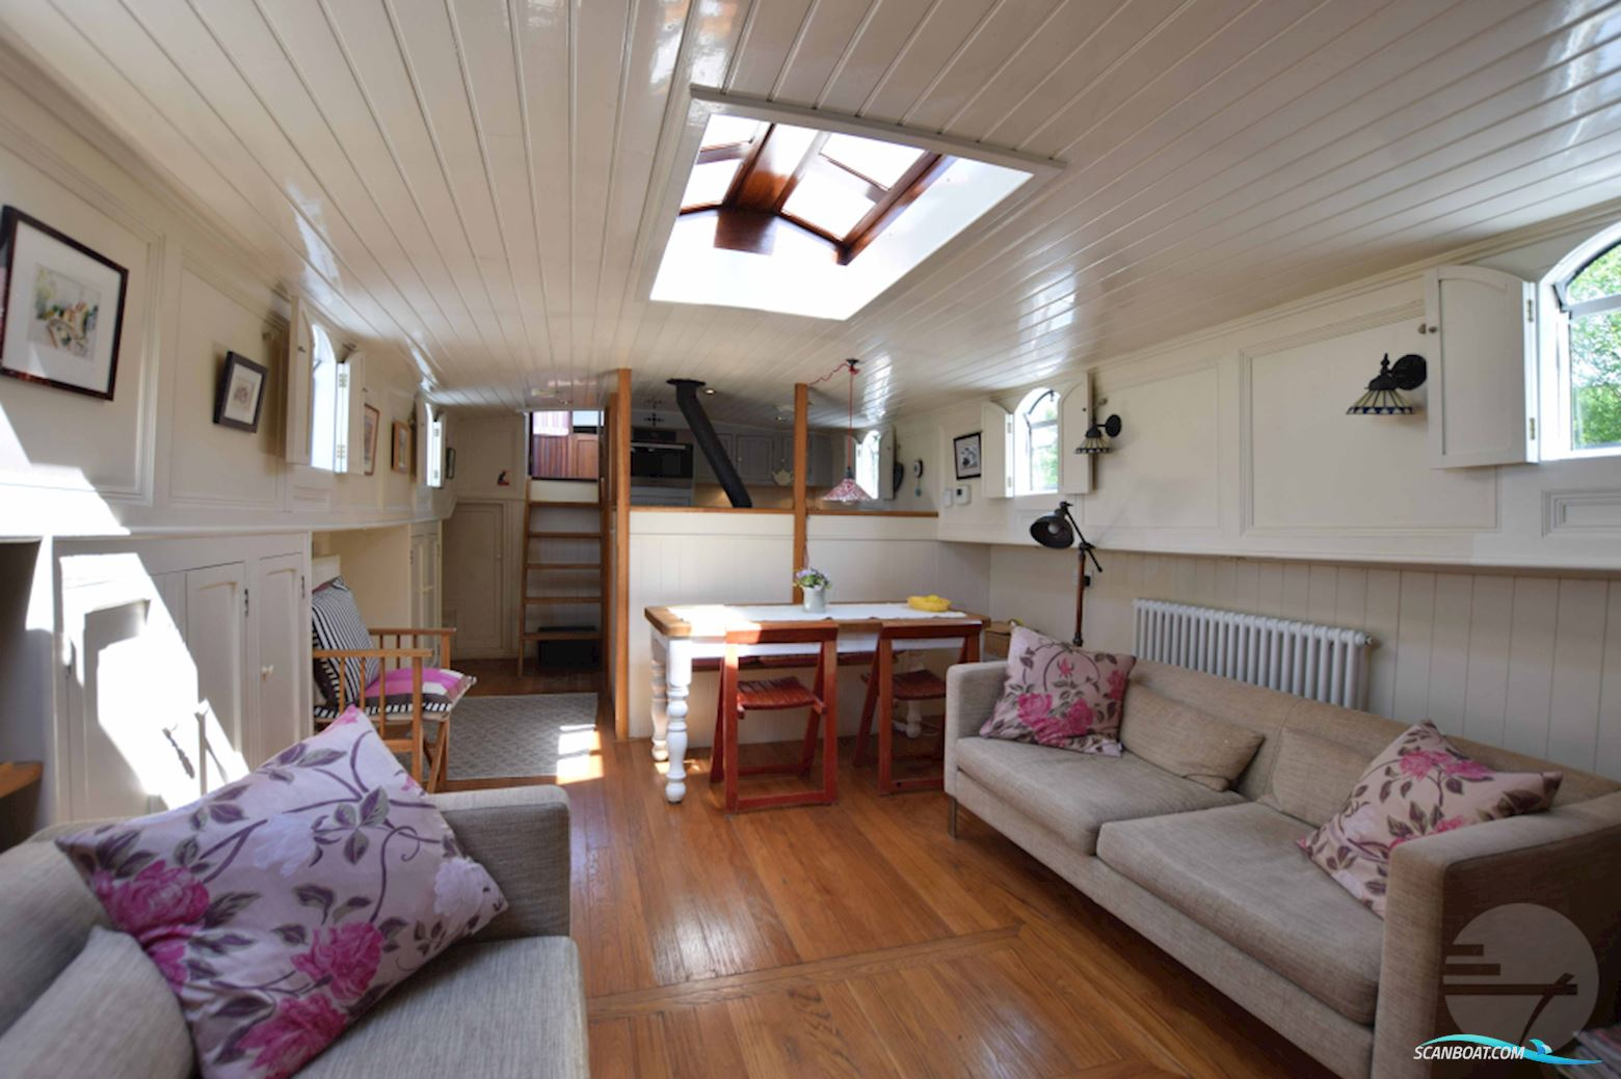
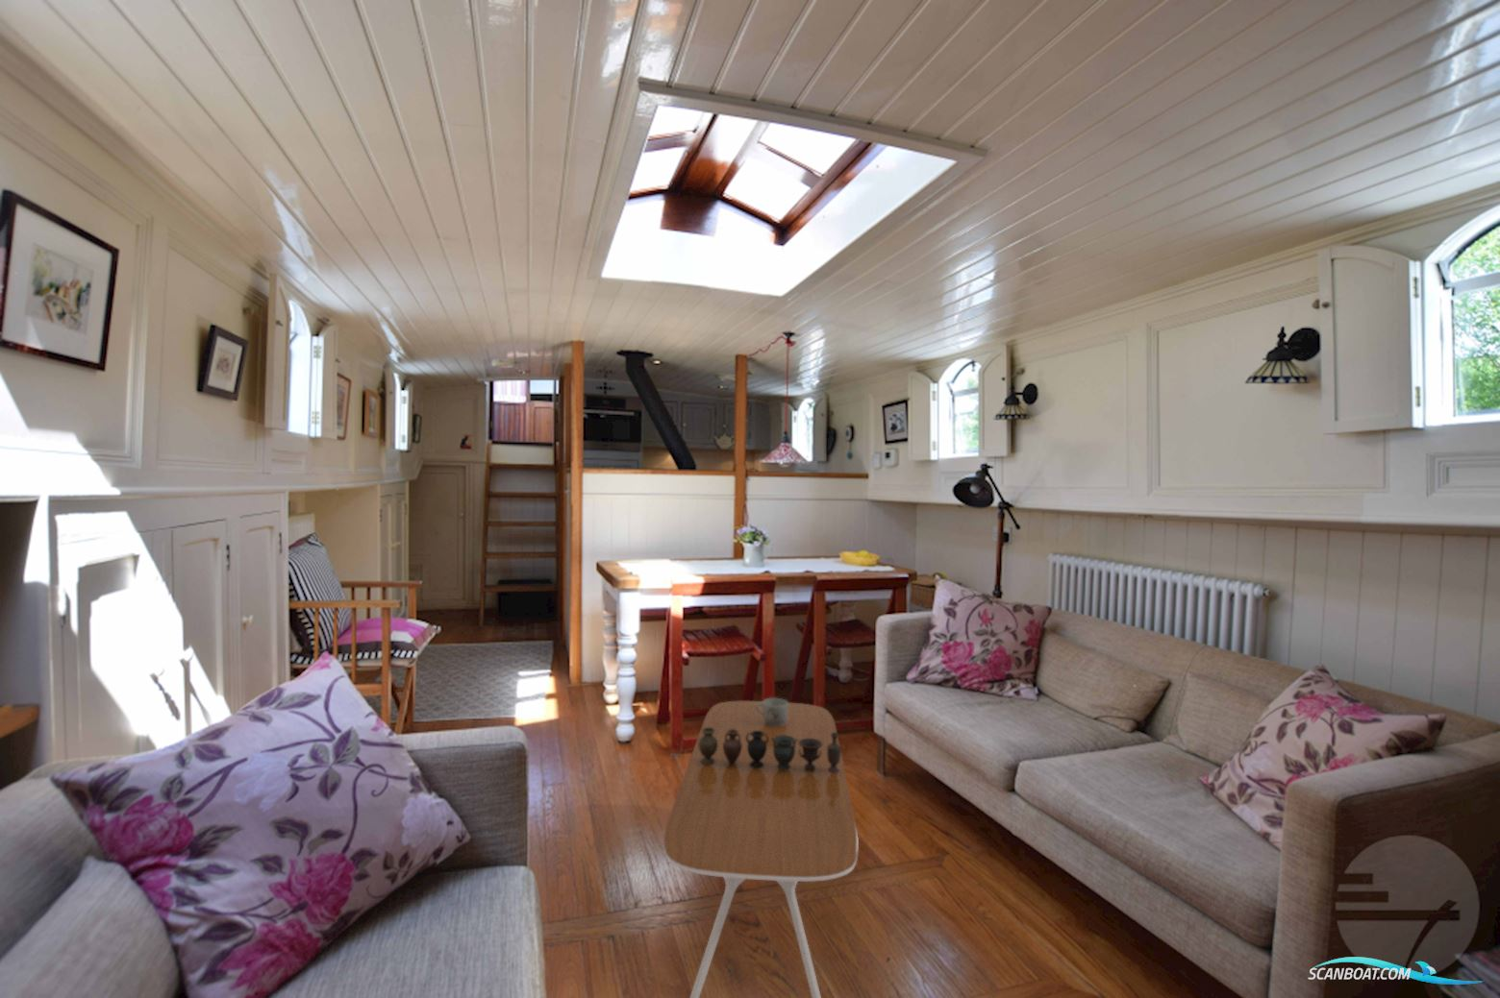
+ coffee table [663,701,859,998]
+ vase [699,728,842,772]
+ mug [756,697,789,726]
